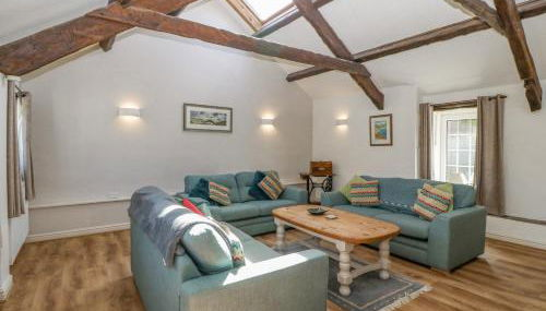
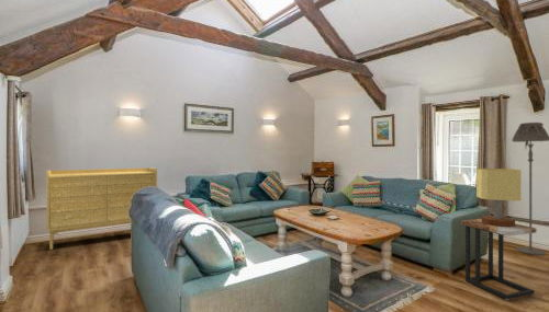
+ table lamp [475,167,522,227]
+ floor lamp [511,122,549,256]
+ sideboard [45,166,158,251]
+ side table [460,218,538,301]
